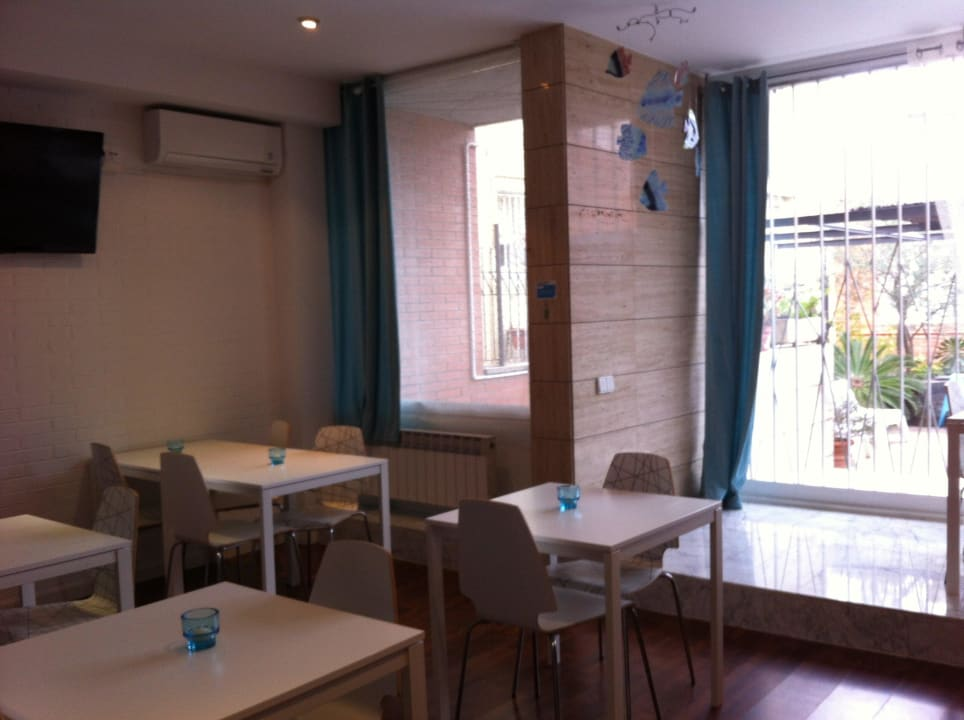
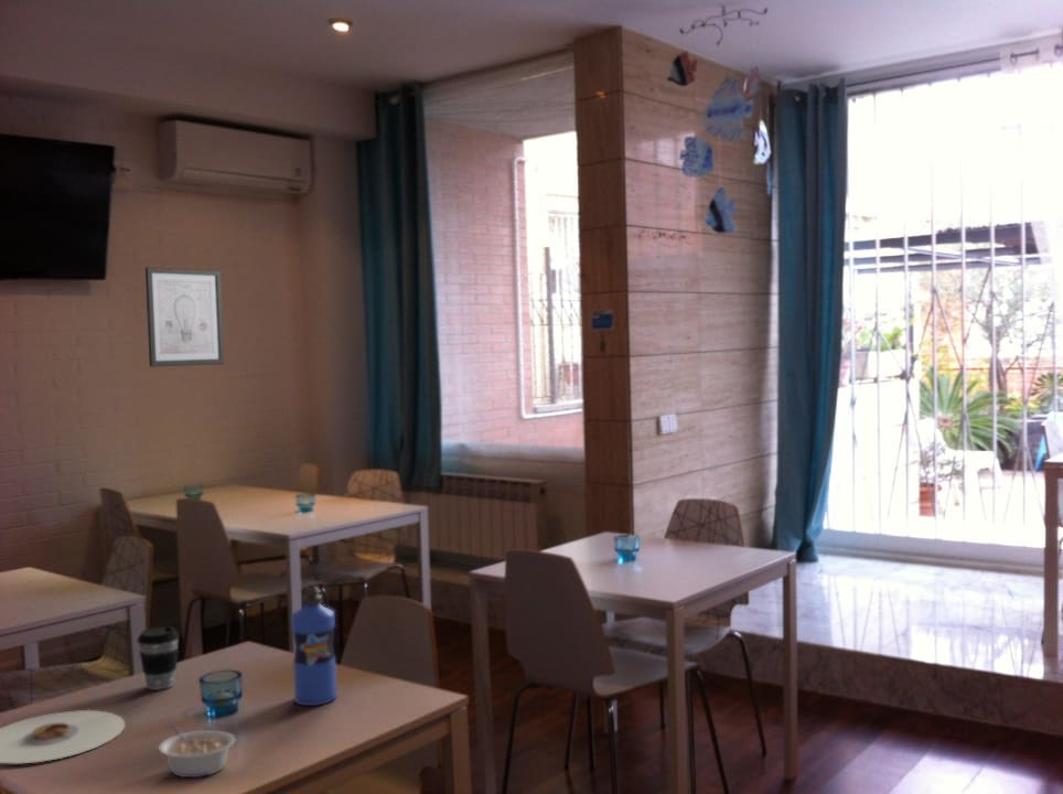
+ wall art [144,266,225,368]
+ coffee cup [136,625,180,691]
+ water bottle [290,584,337,707]
+ legume [158,723,236,779]
+ plate [0,709,126,764]
